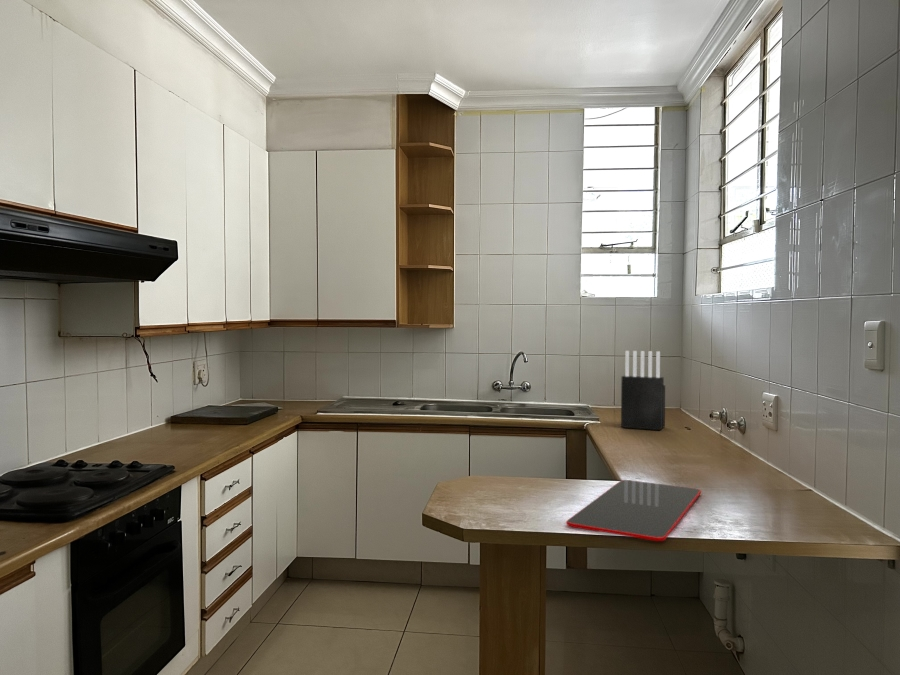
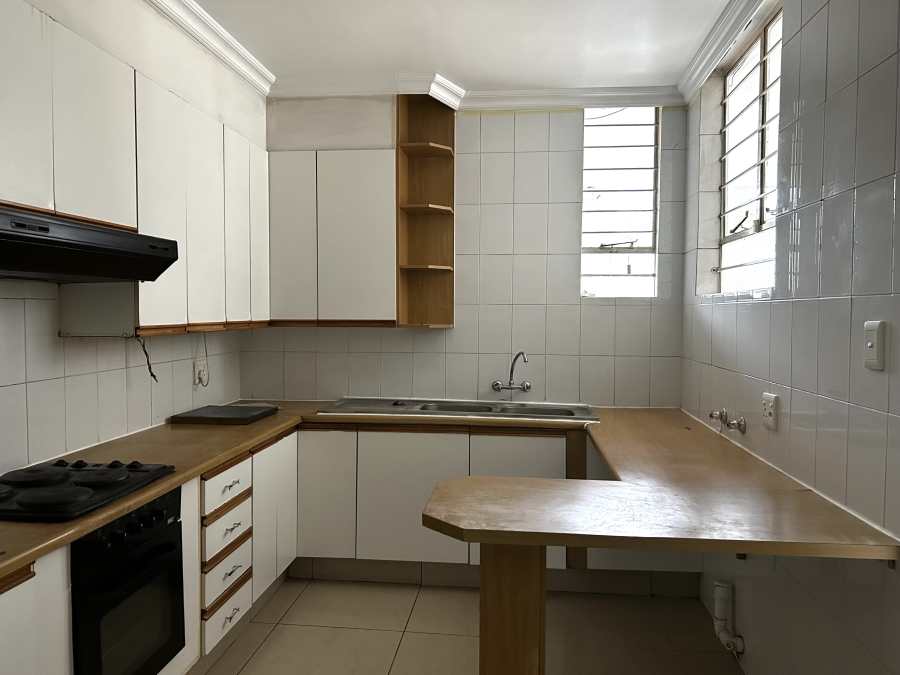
- cutting board [565,479,702,542]
- knife block [620,350,666,431]
